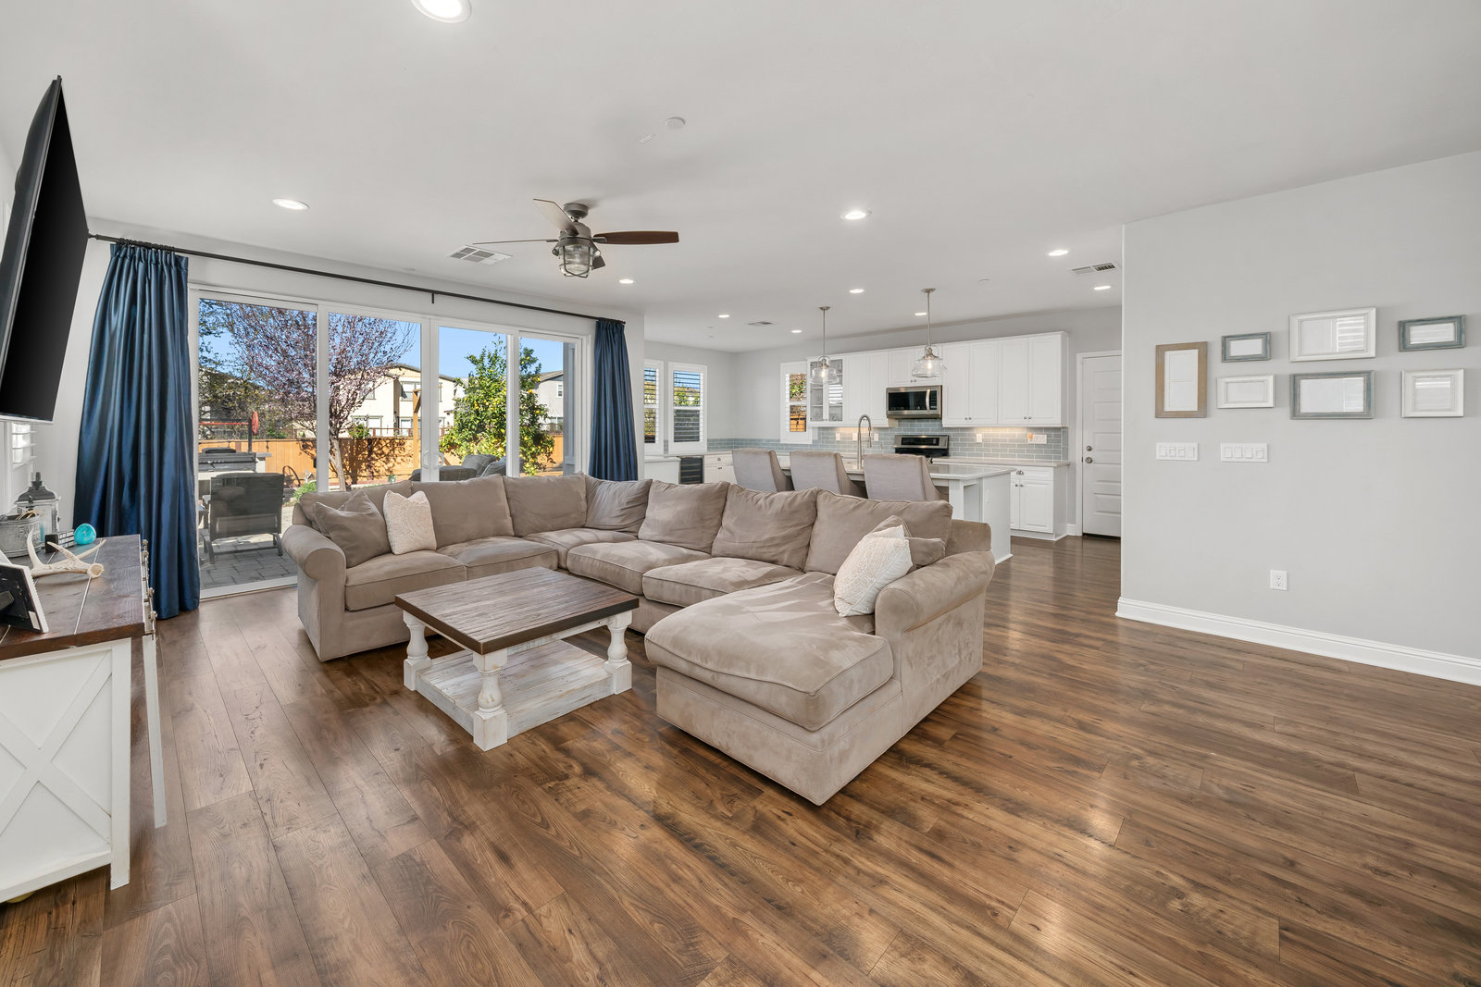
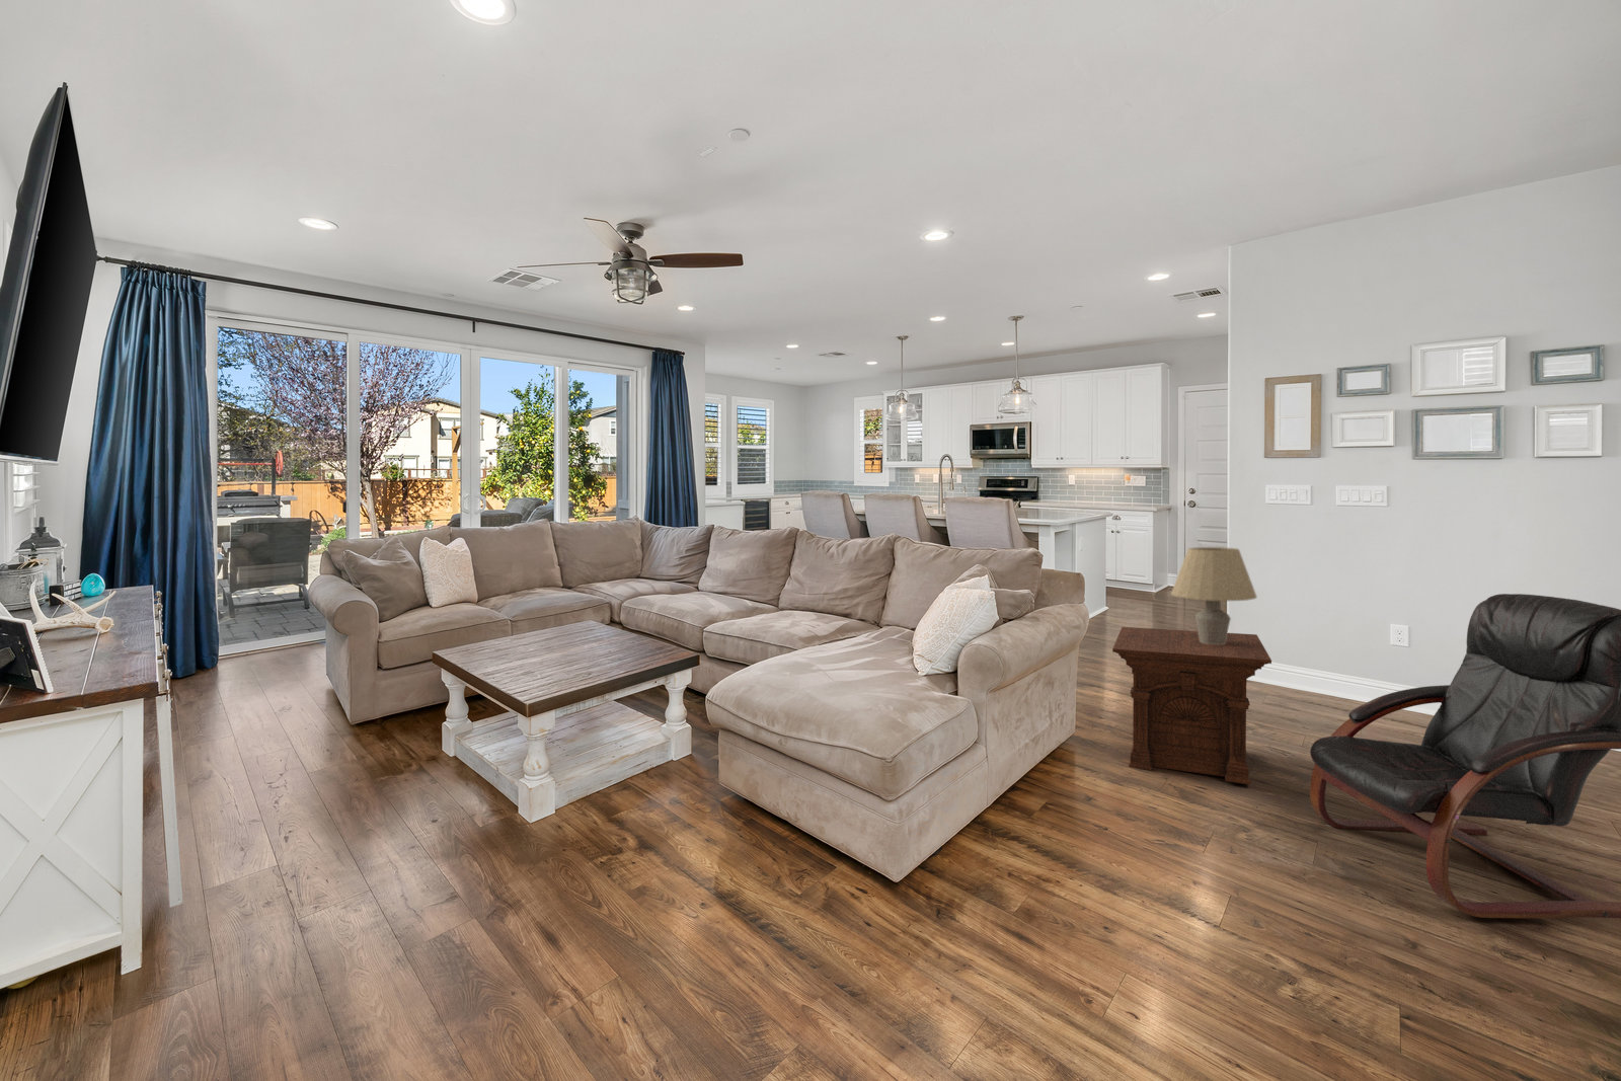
+ side table [1111,626,1272,785]
+ armchair [1309,592,1621,919]
+ table lamp [1170,547,1258,644]
